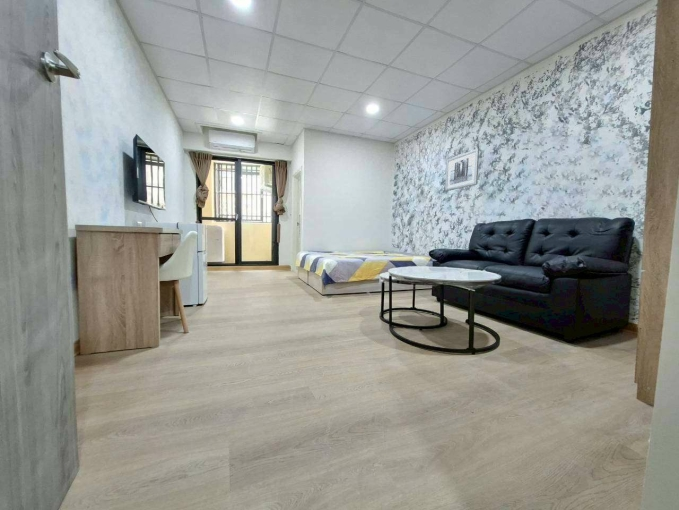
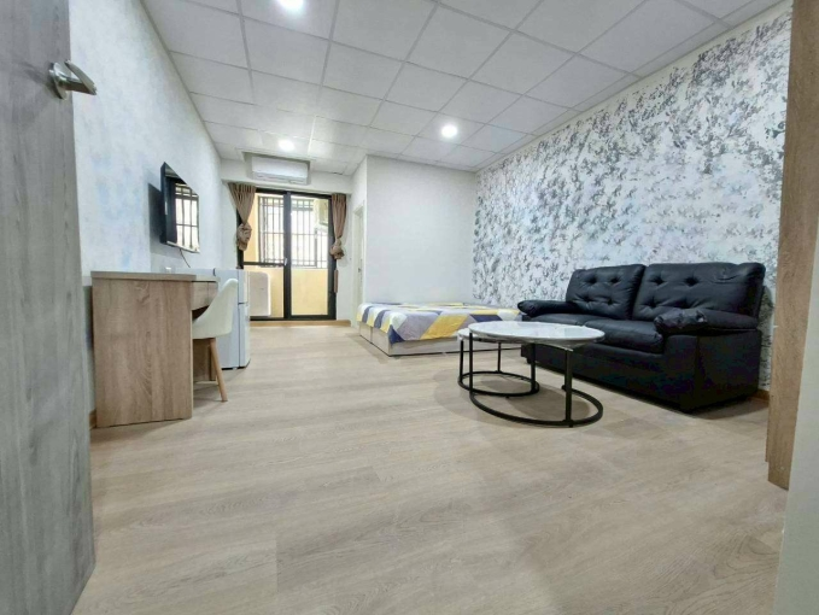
- wall art [444,147,480,192]
